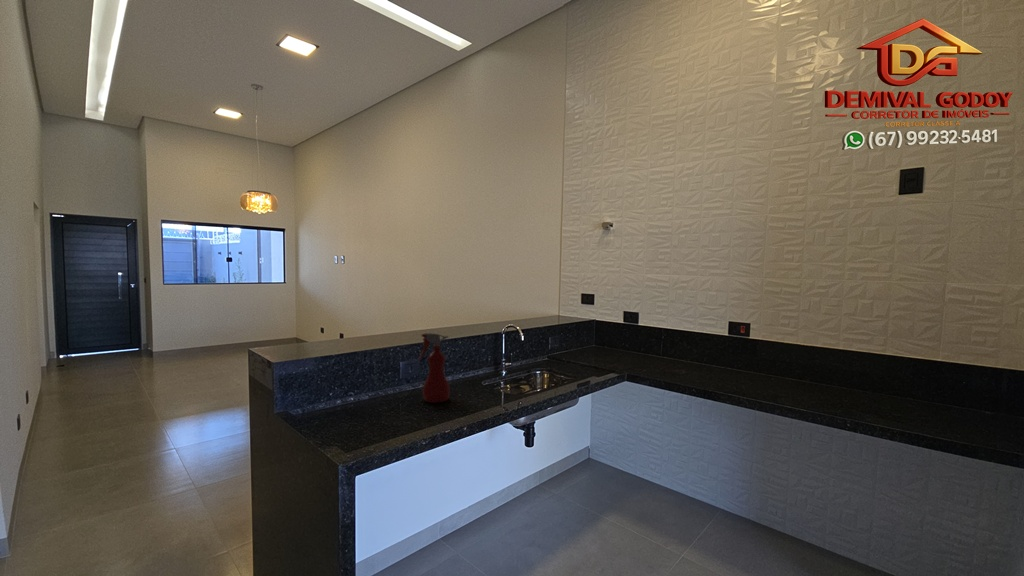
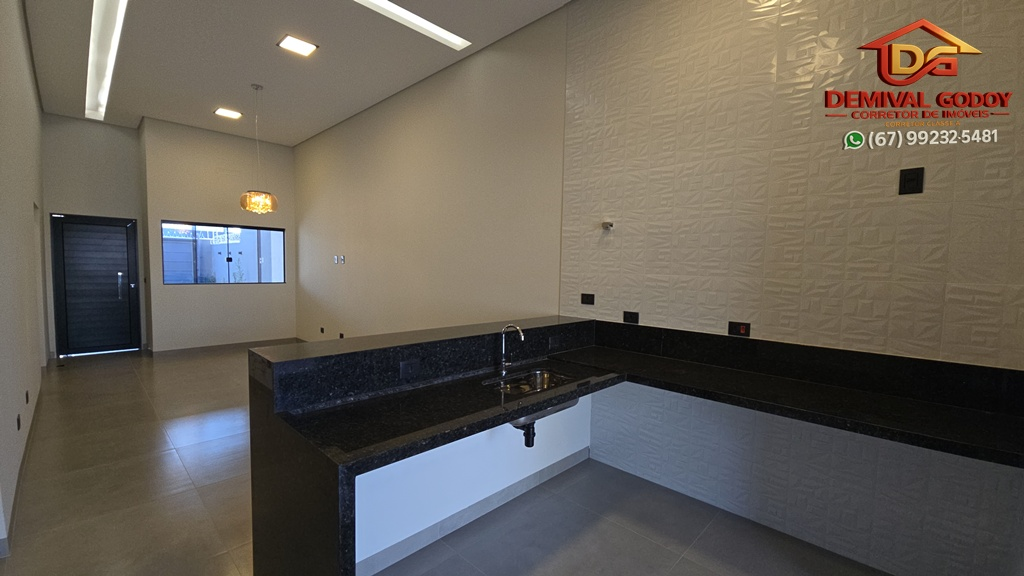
- spray bottle [417,332,451,404]
